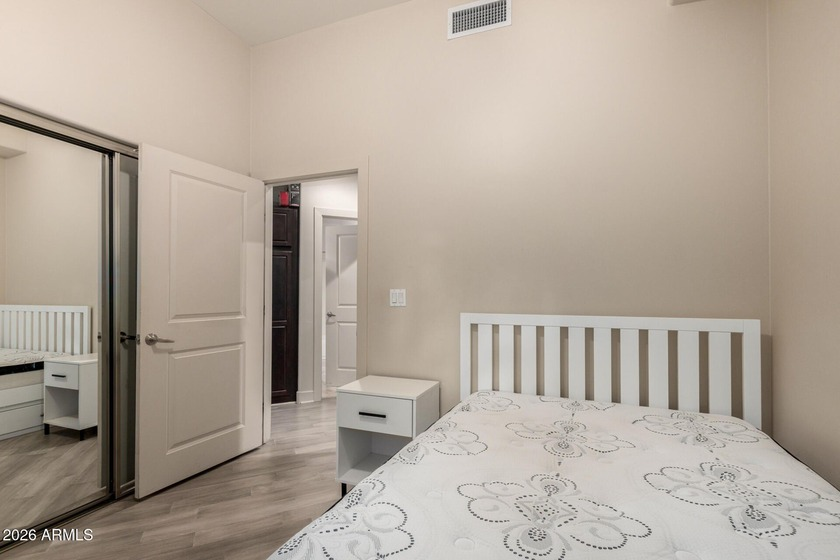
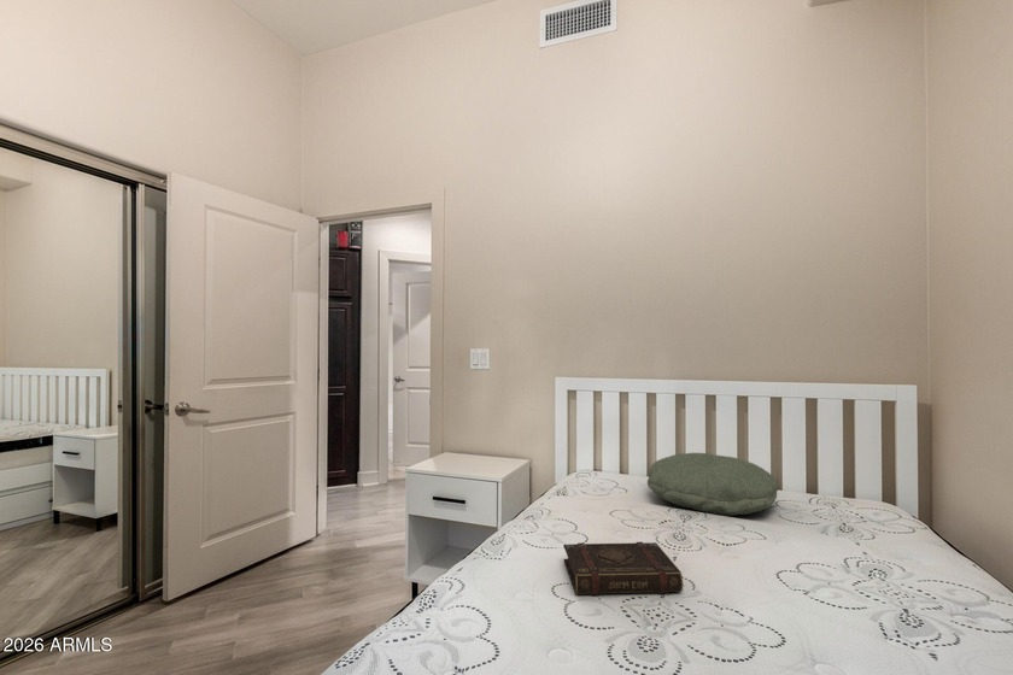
+ book [563,541,684,595]
+ pillow [646,452,779,516]
